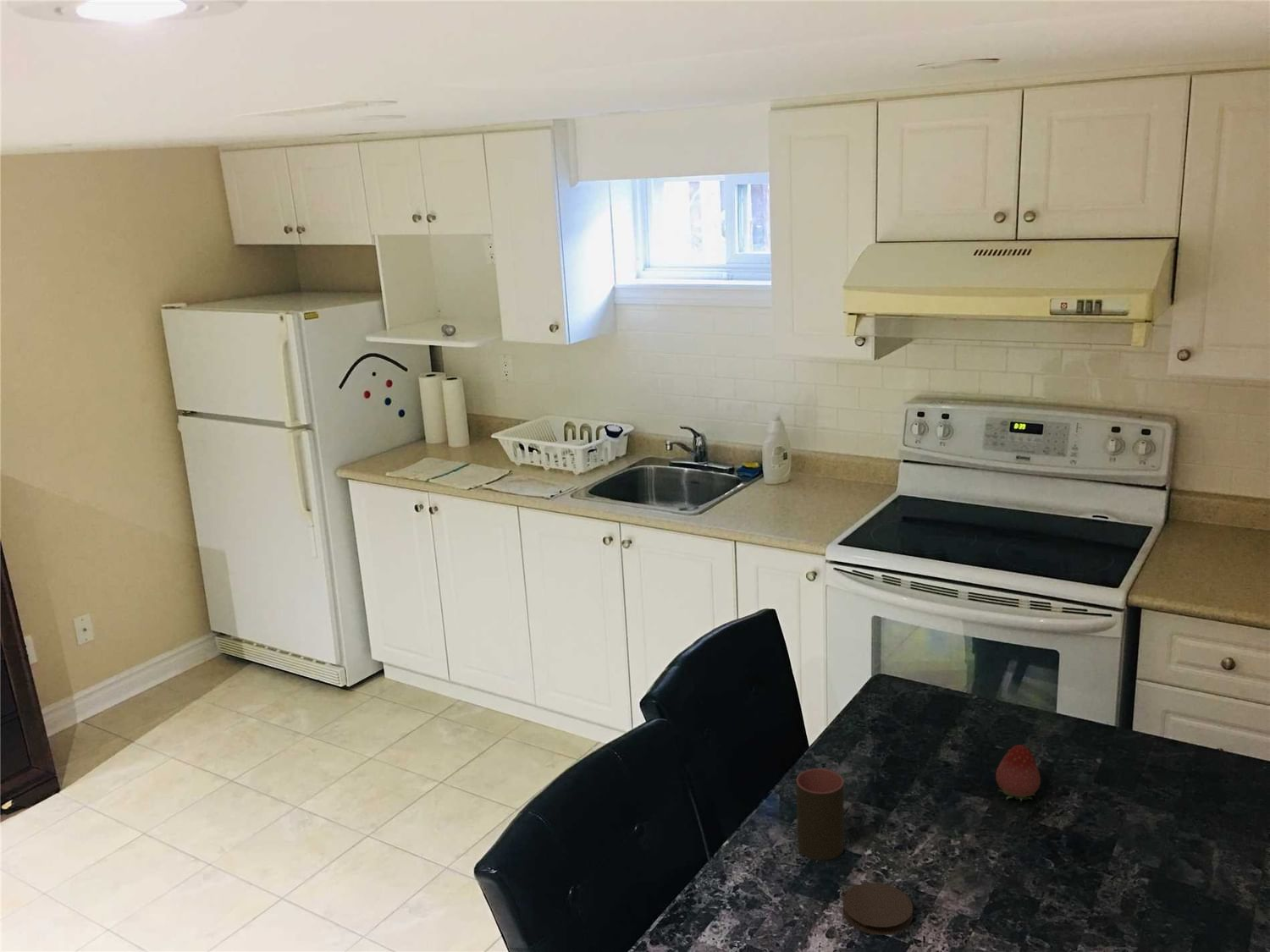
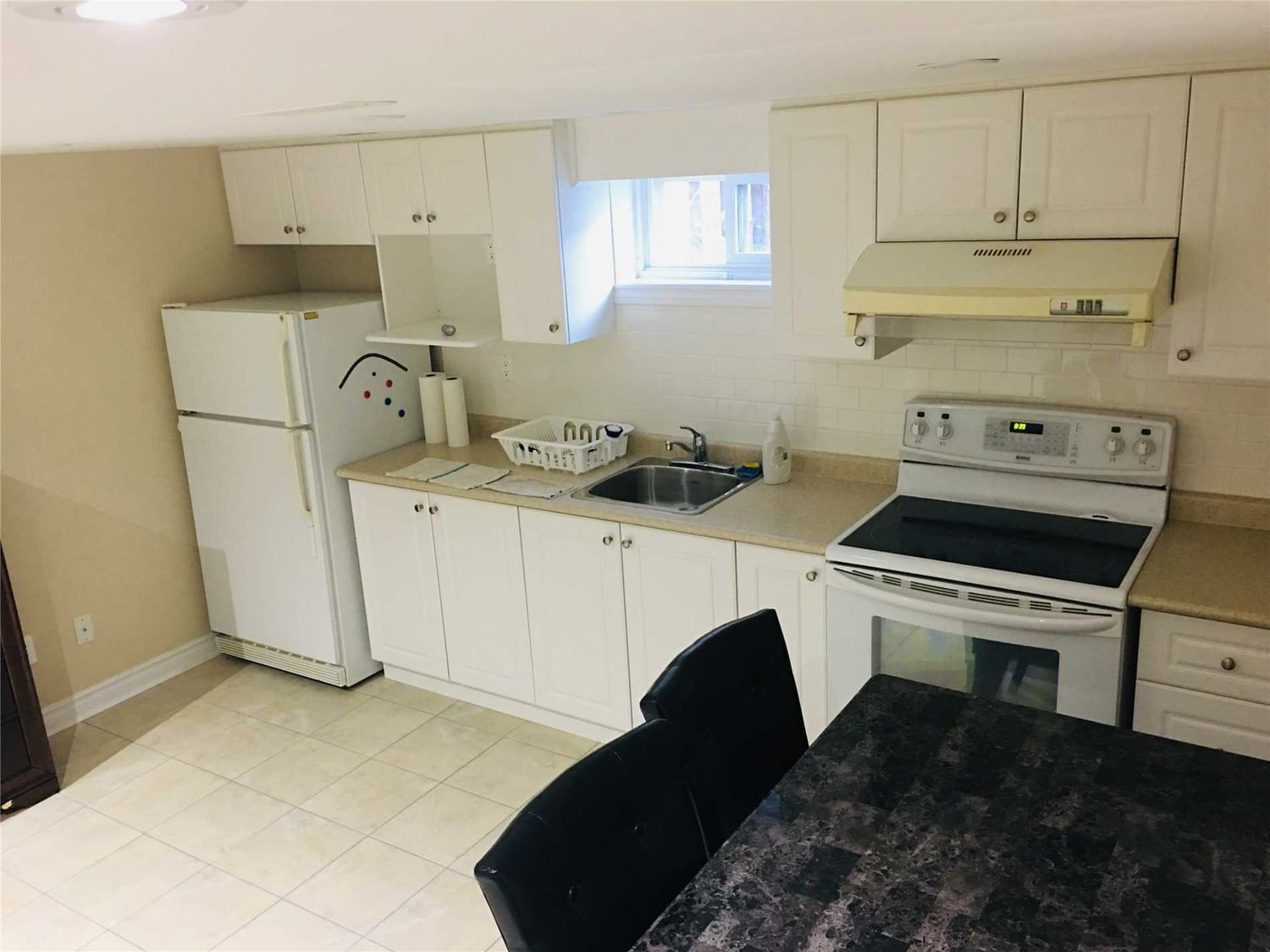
- fruit [995,744,1041,801]
- coaster [842,882,914,936]
- cup [796,768,845,861]
